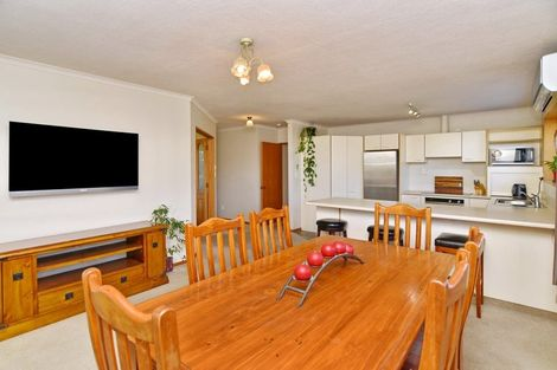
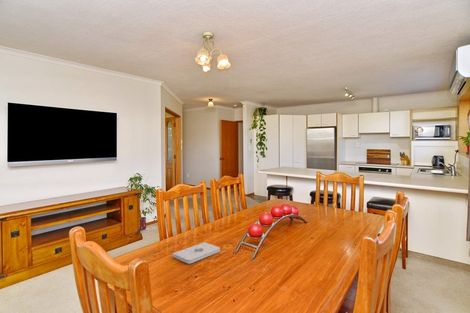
+ notepad [172,241,221,265]
